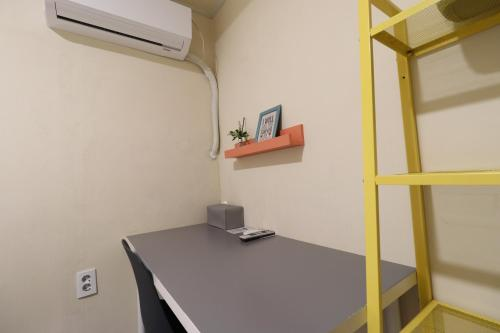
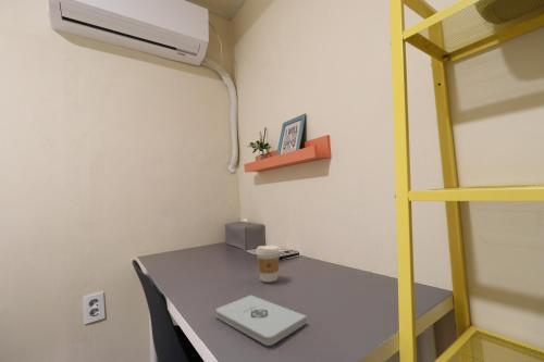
+ coffee cup [255,245,281,283]
+ notepad [214,294,308,347]
